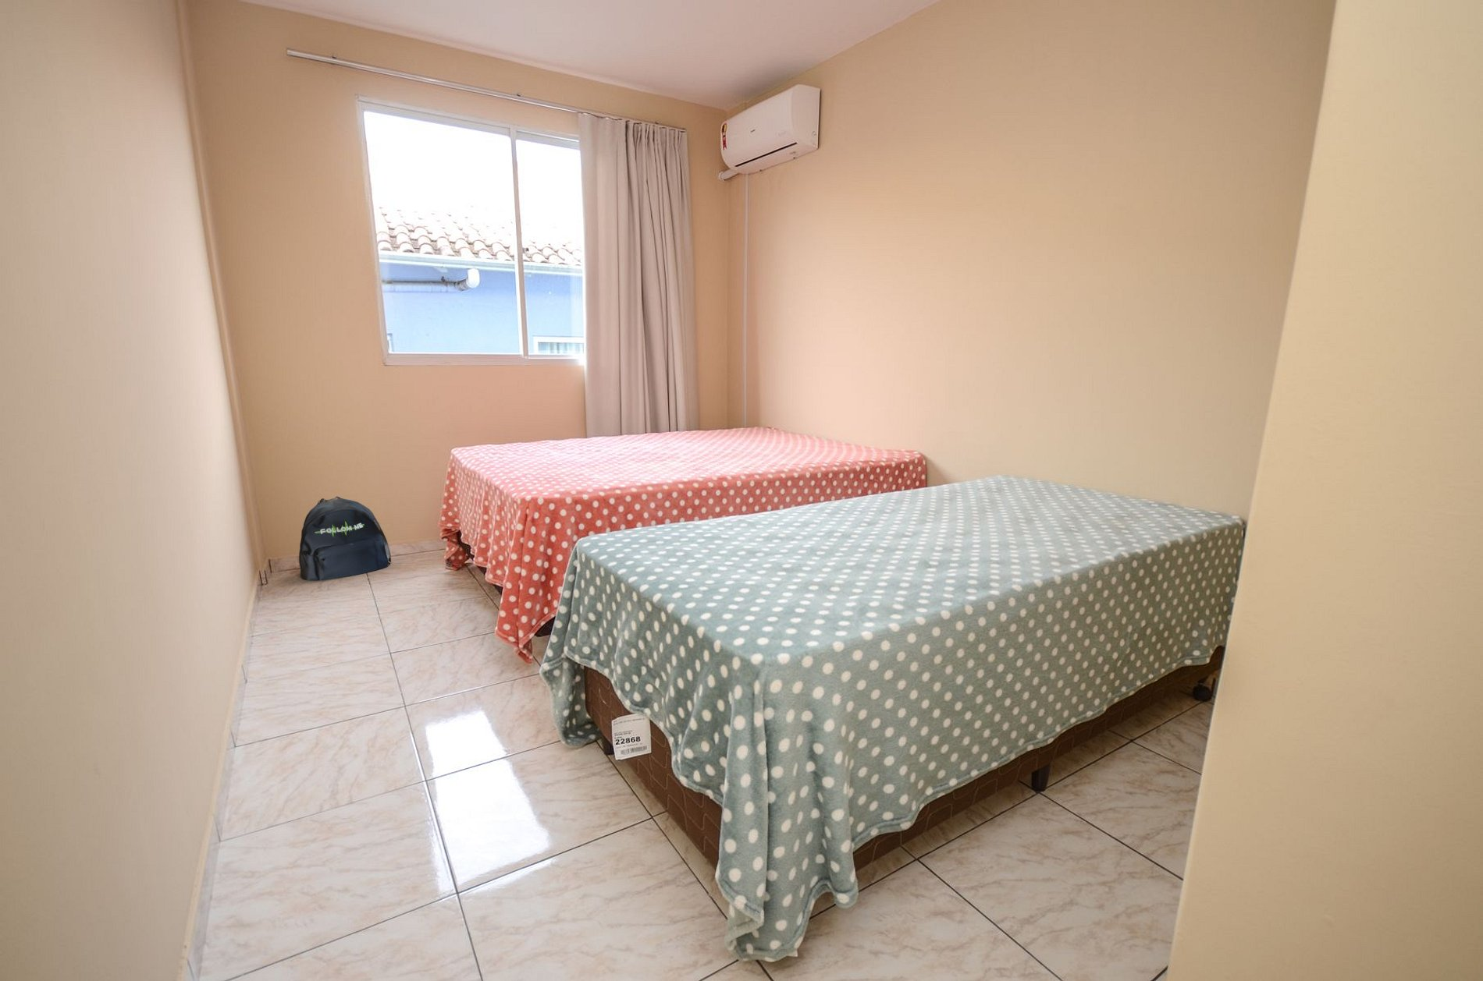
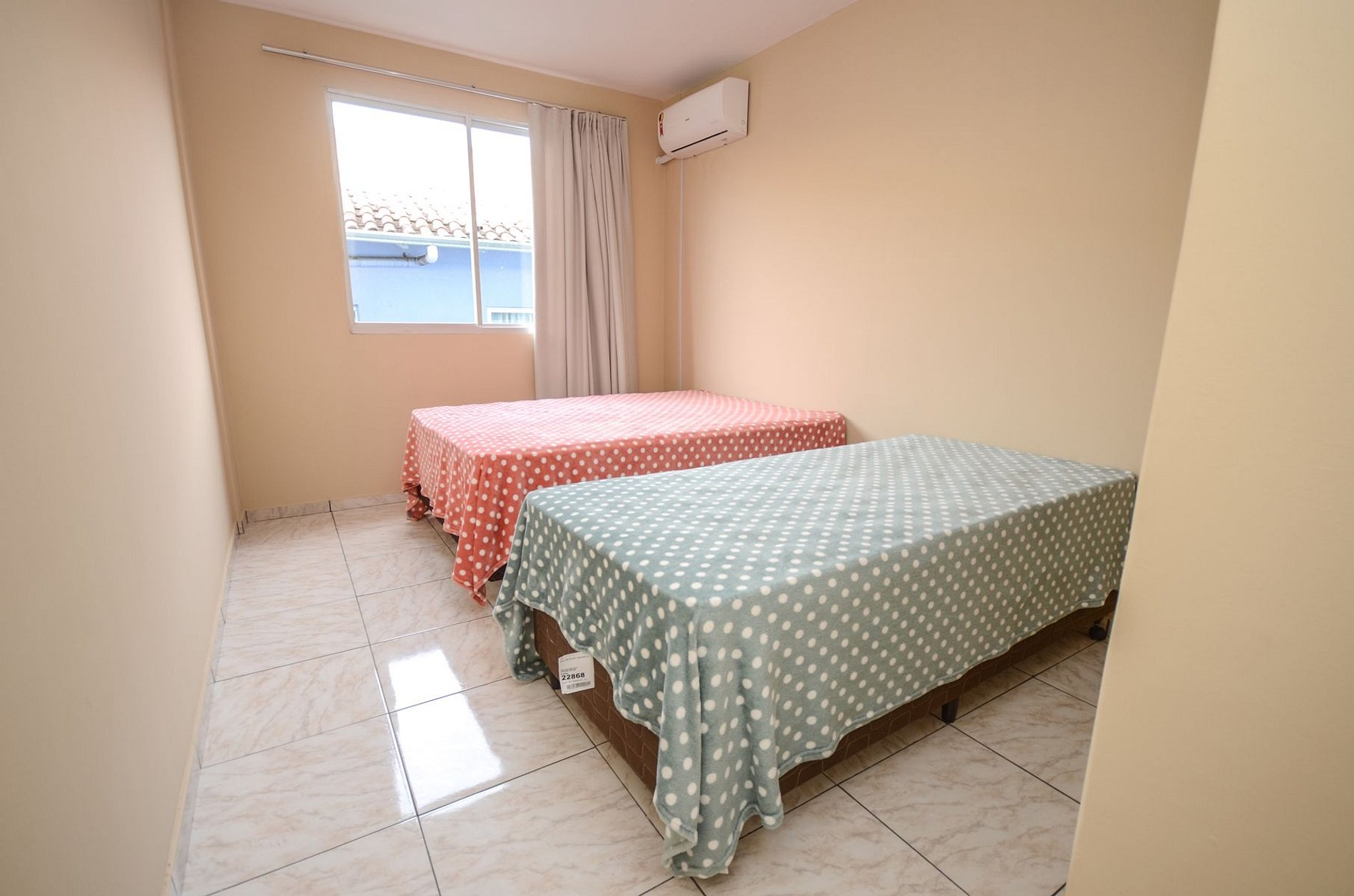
- backpack [298,495,392,581]
